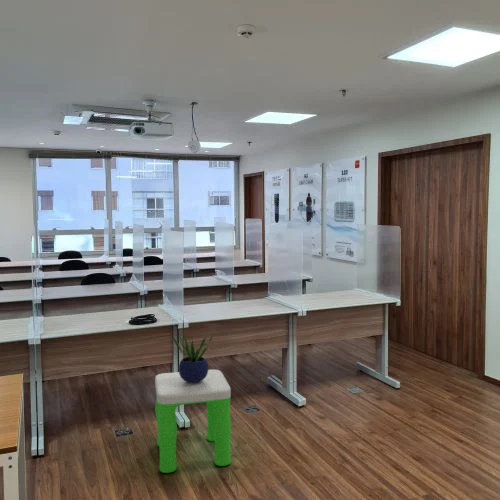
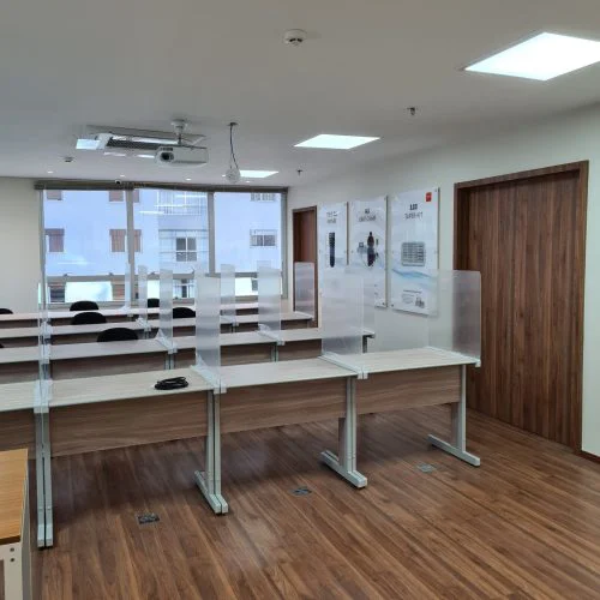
- stool [154,369,232,474]
- potted plant [170,334,214,383]
